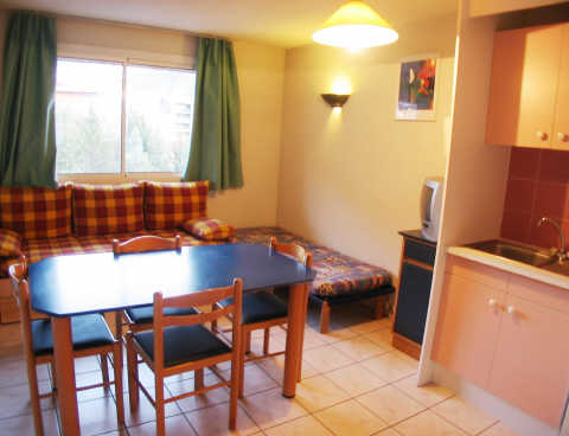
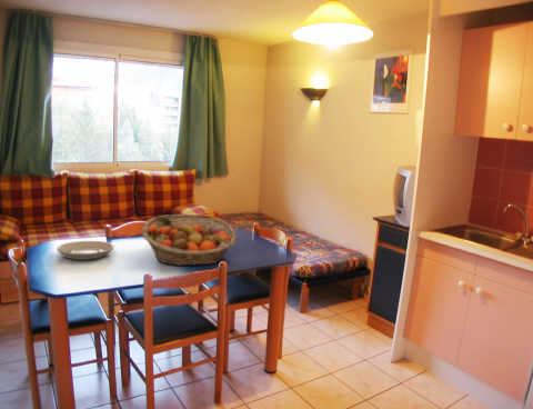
+ plate [56,240,115,261]
+ fruit basket [141,213,238,267]
